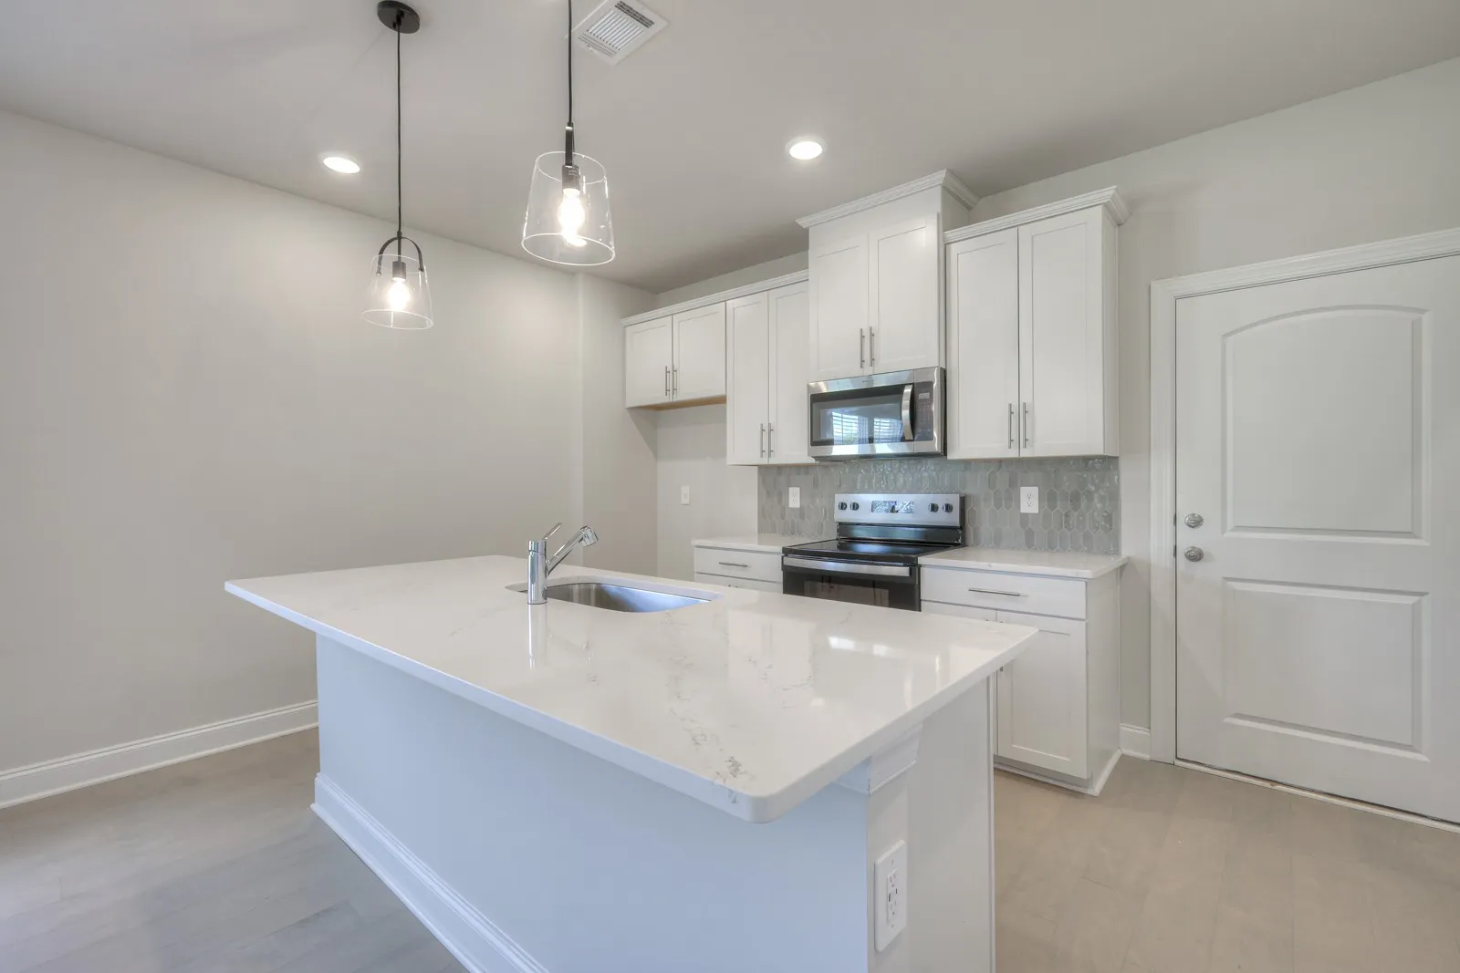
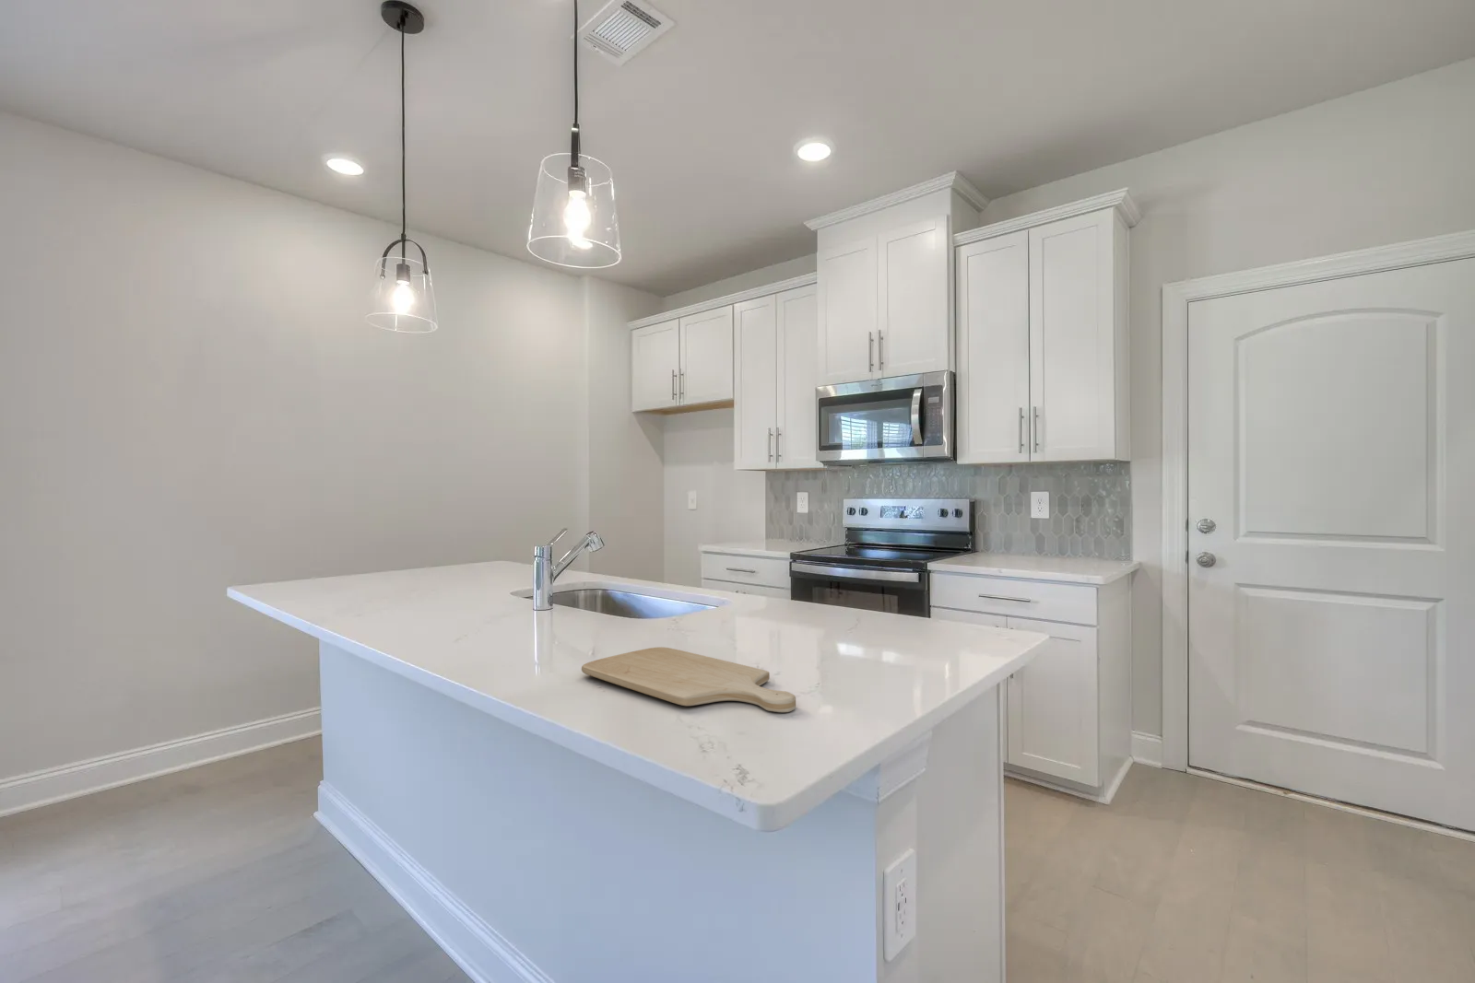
+ chopping board [581,646,797,713]
